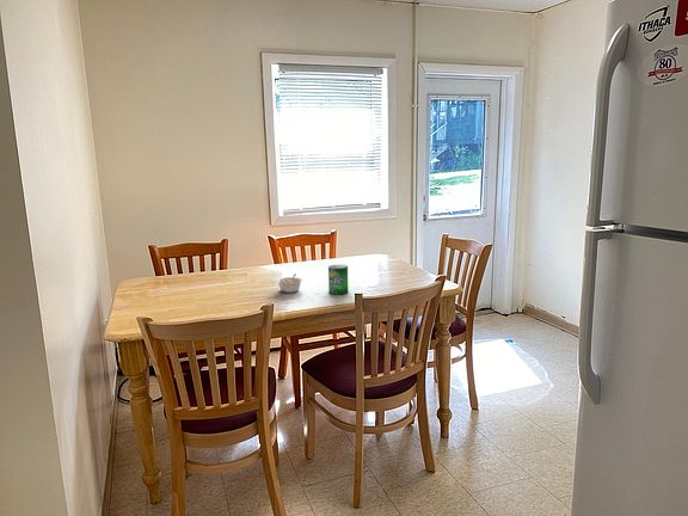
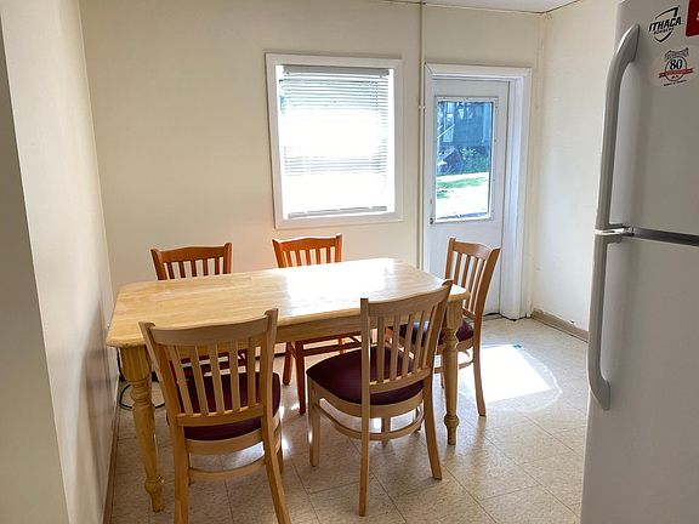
- beverage can [327,264,349,295]
- legume [276,272,303,294]
